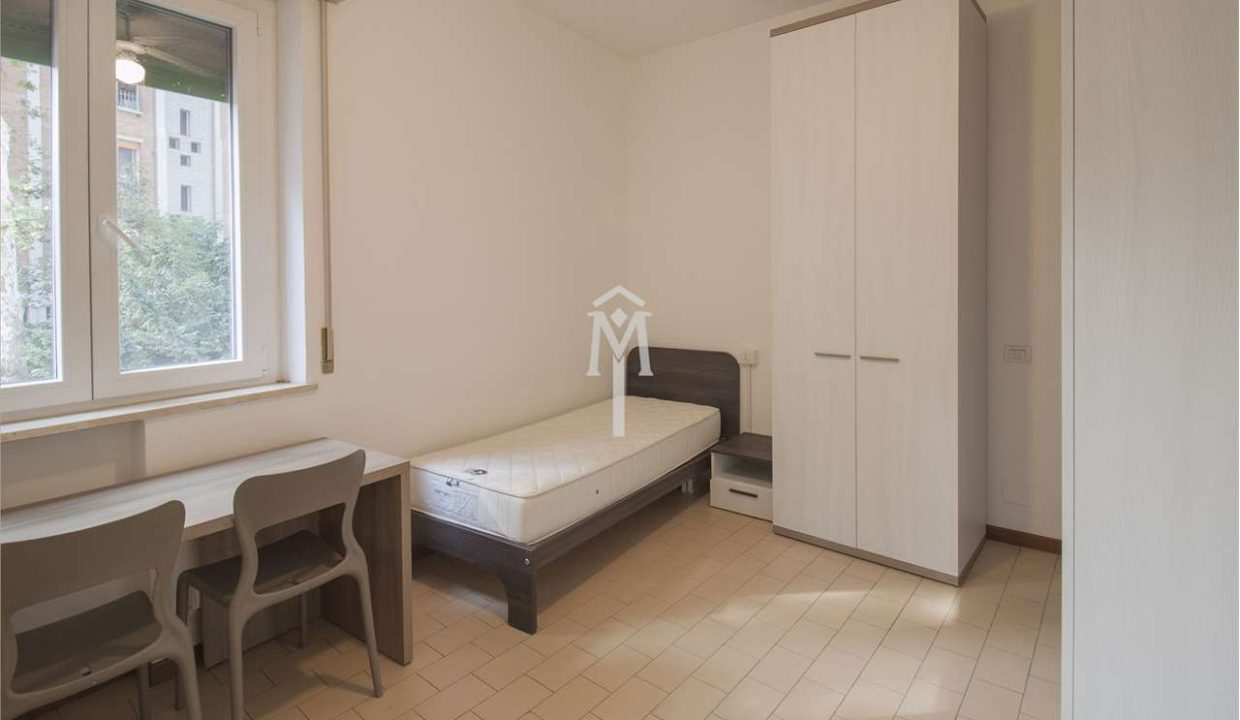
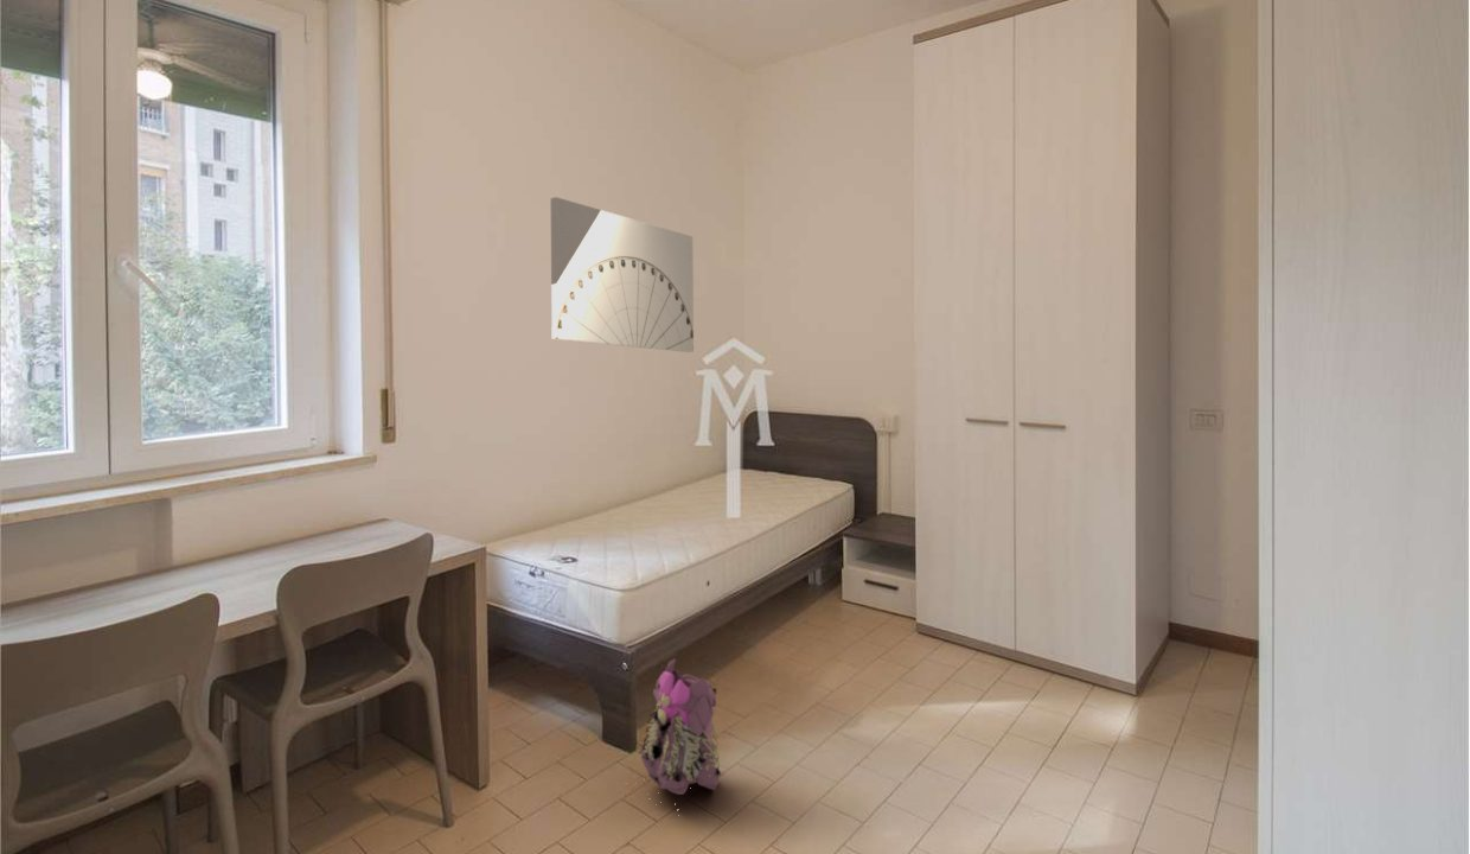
+ backpack [637,658,722,796]
+ wall art [550,196,695,353]
